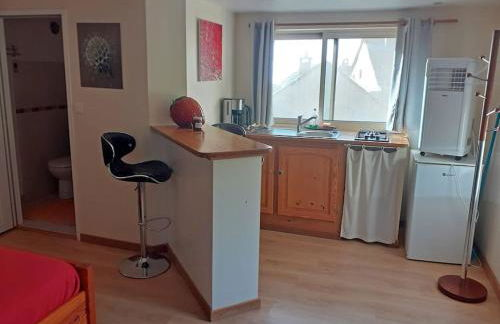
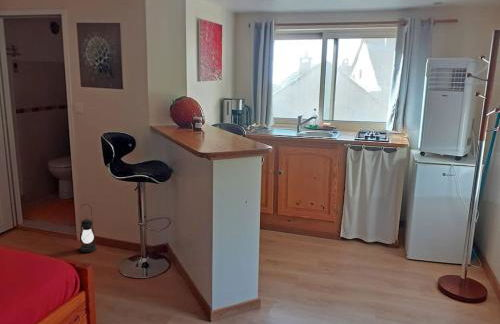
+ lantern [79,203,97,253]
